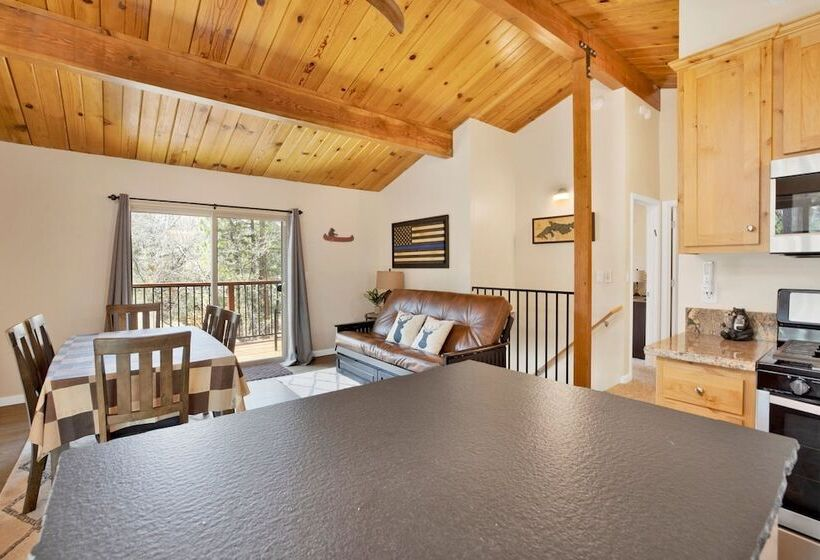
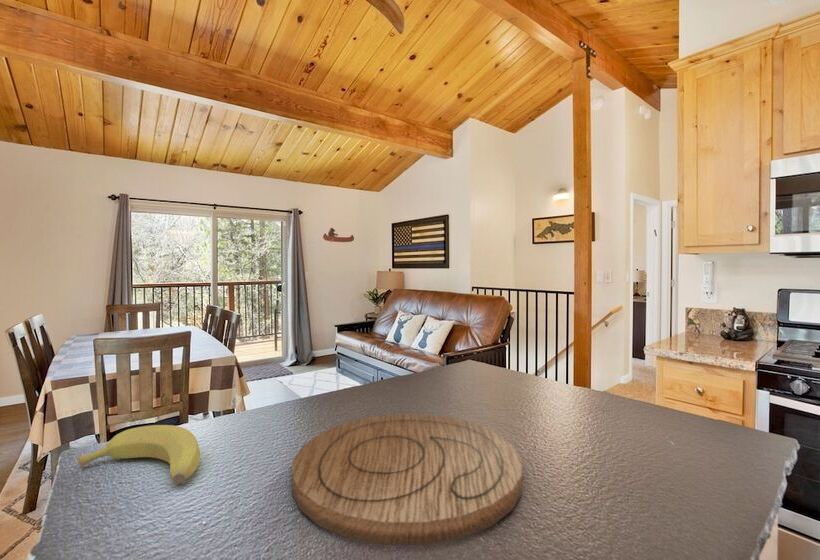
+ cutting board [291,413,523,546]
+ banana [77,424,201,485]
